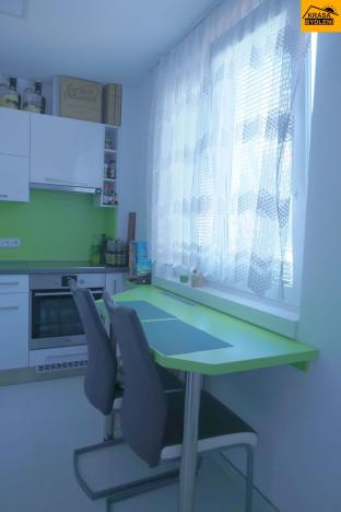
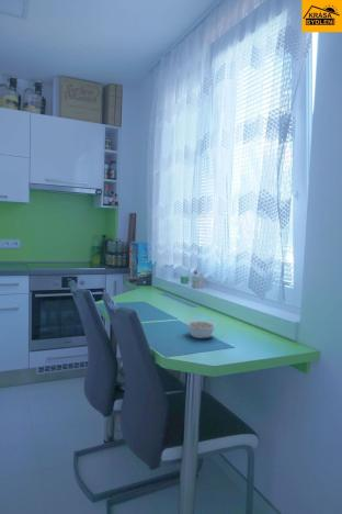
+ legume [185,319,217,339]
